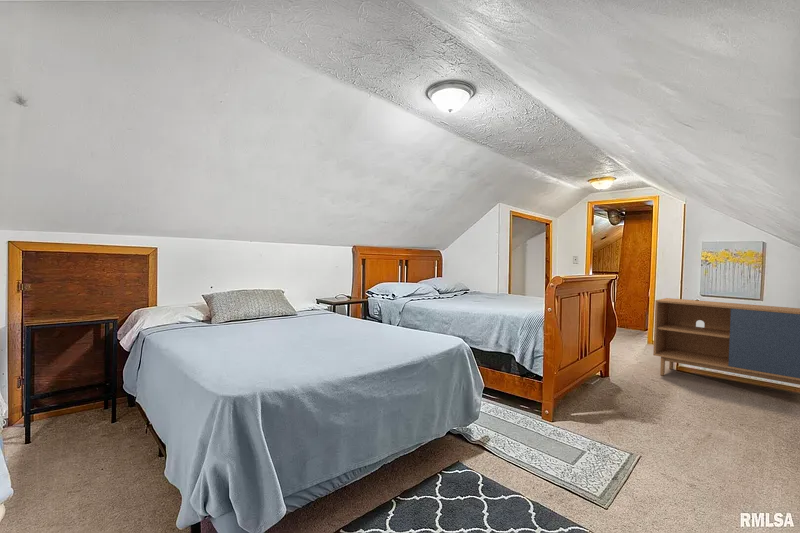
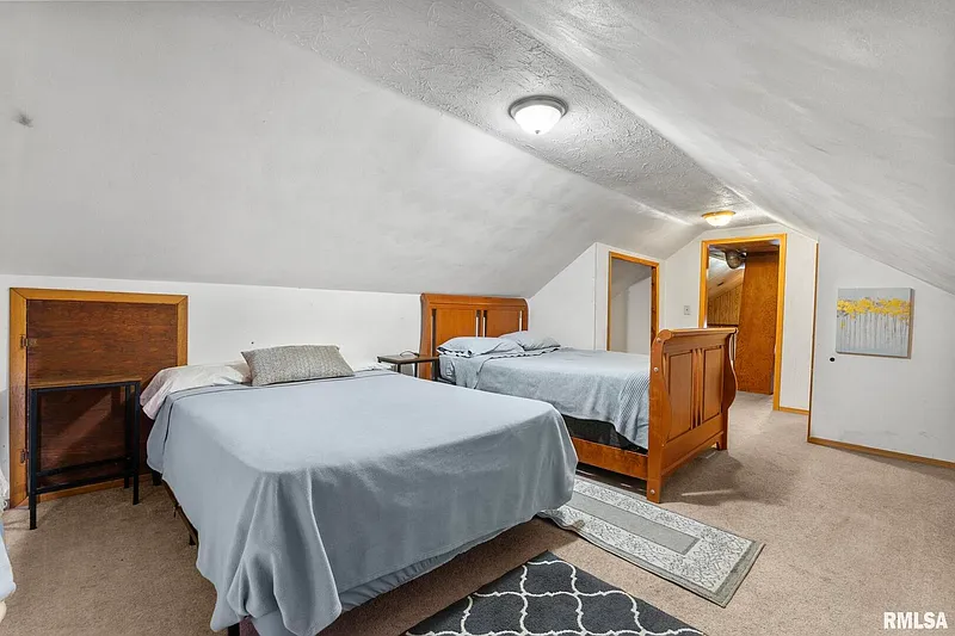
- storage cabinet [652,297,800,386]
